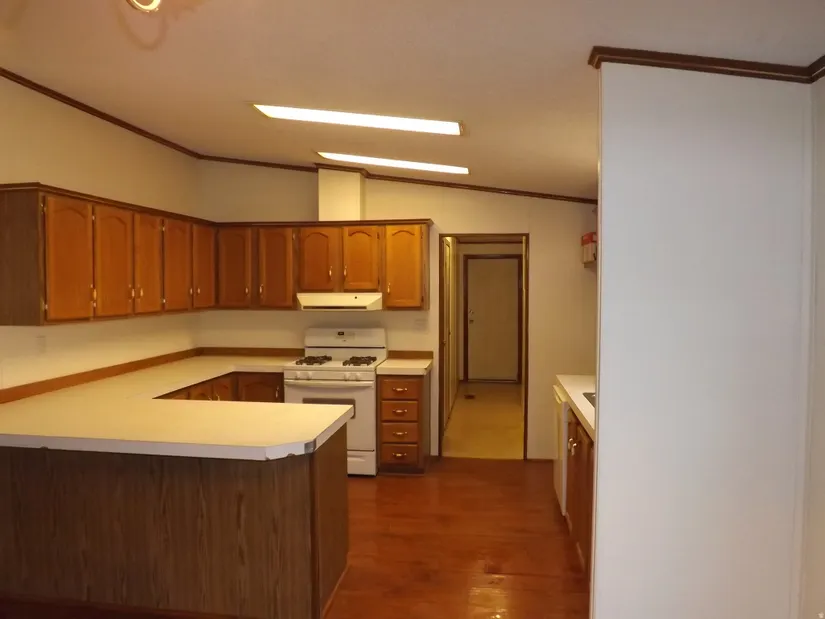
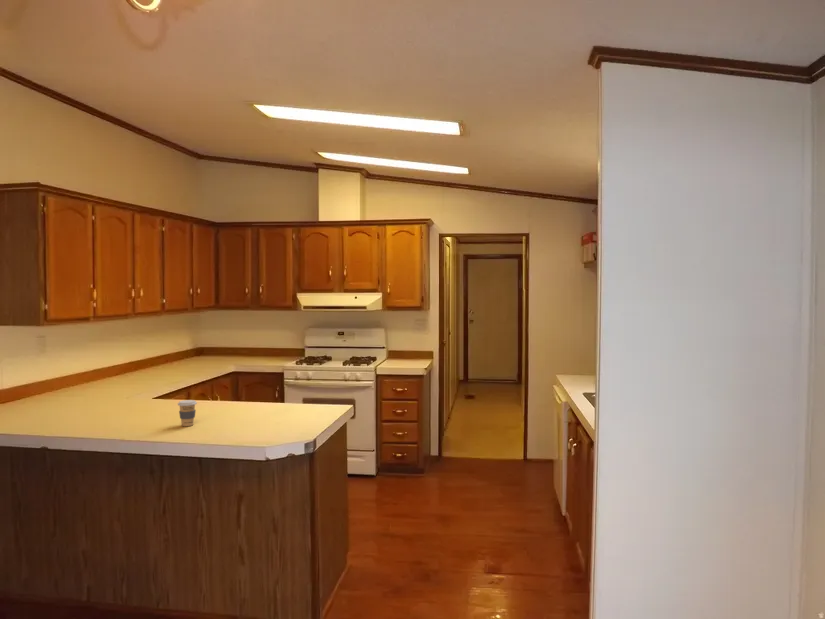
+ coffee cup [177,399,198,427]
